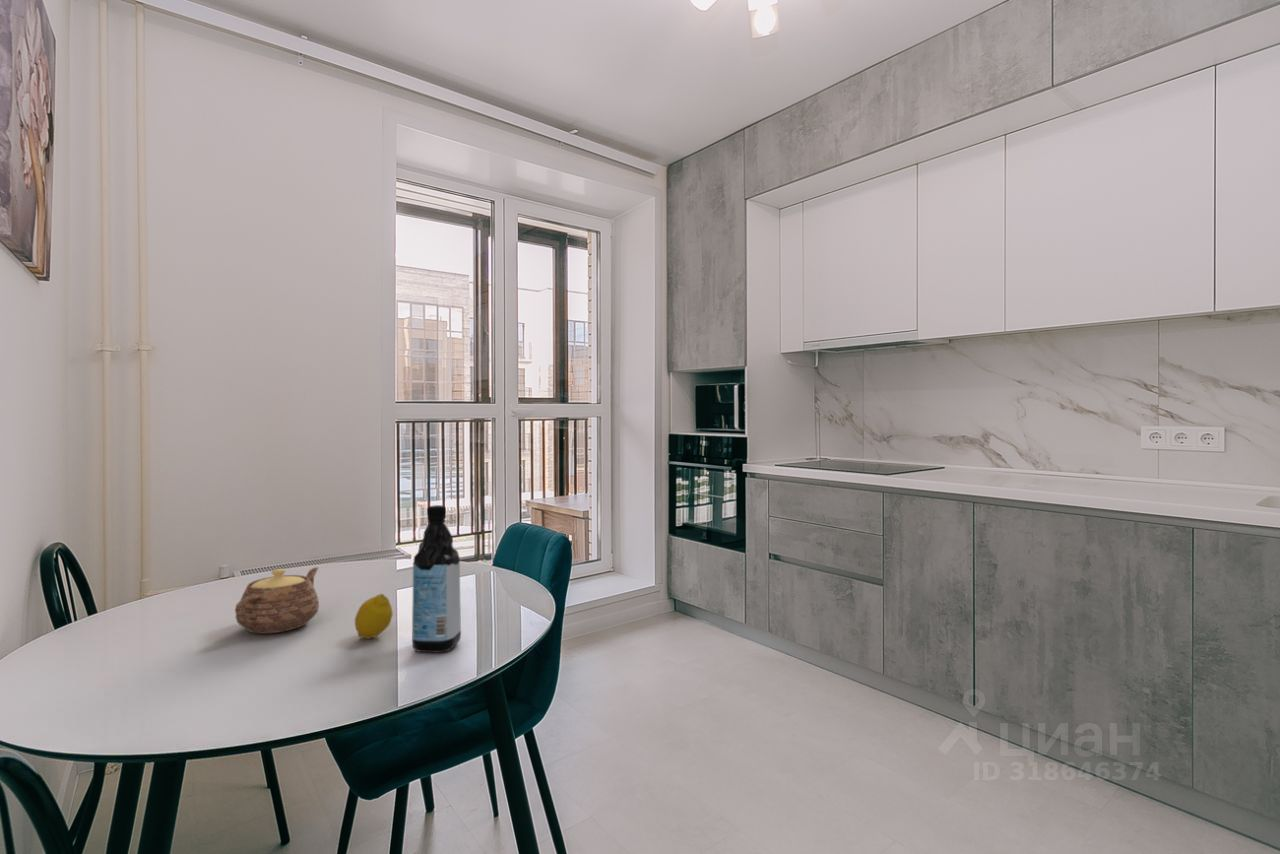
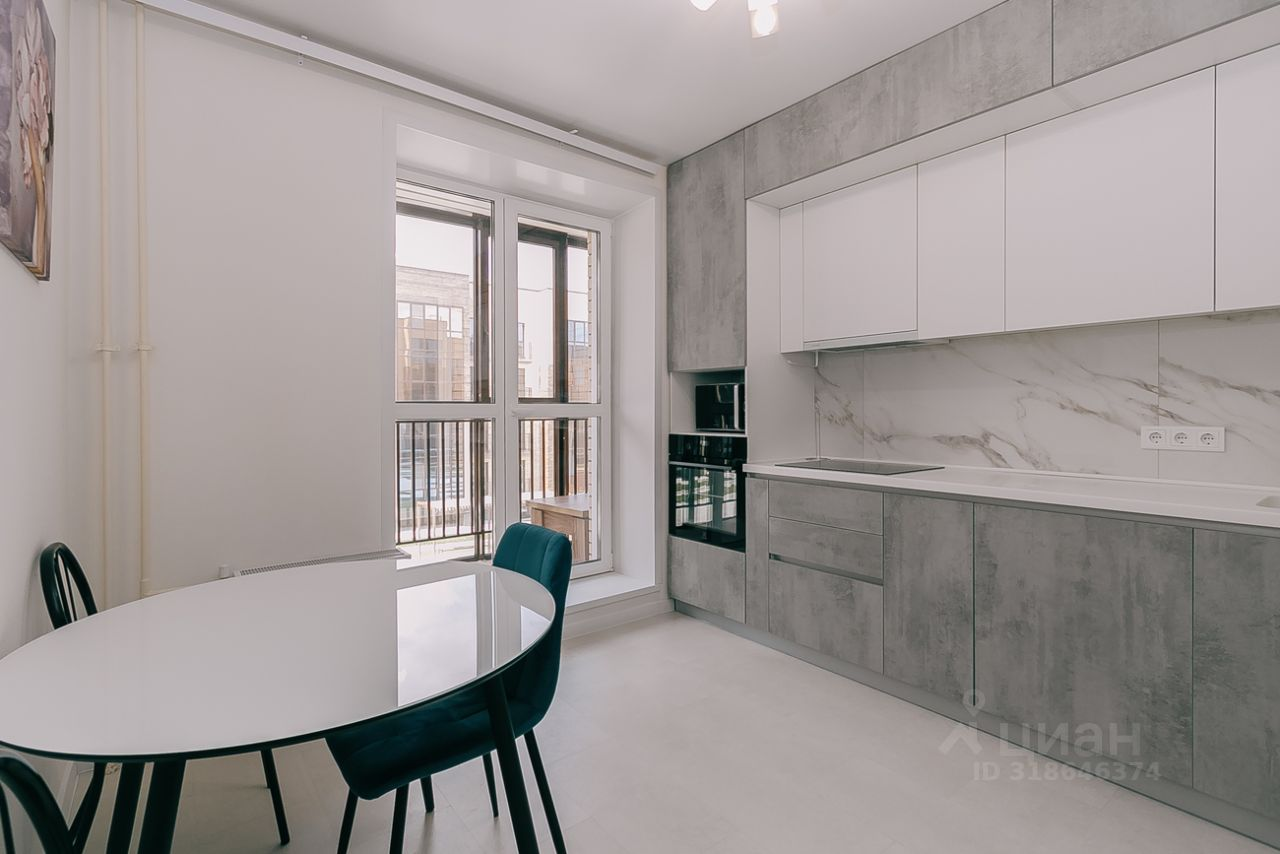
- water bottle [411,504,462,653]
- fruit [354,593,394,640]
- teapot [234,566,320,635]
